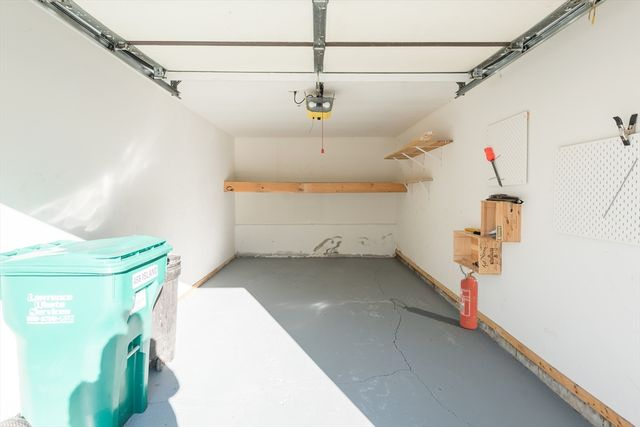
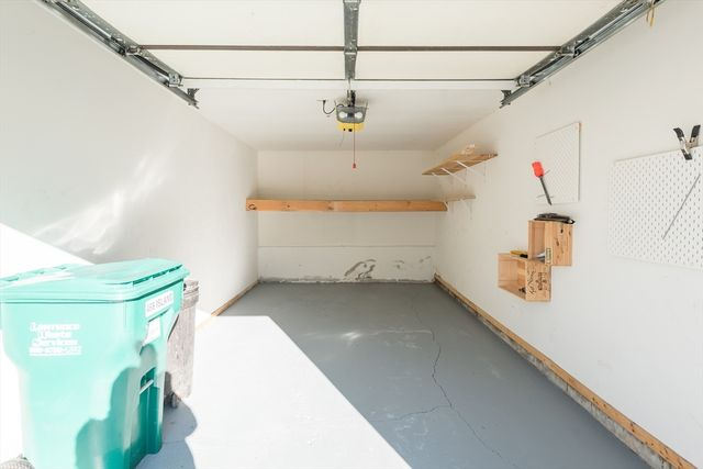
- fire extinguisher [459,258,479,330]
